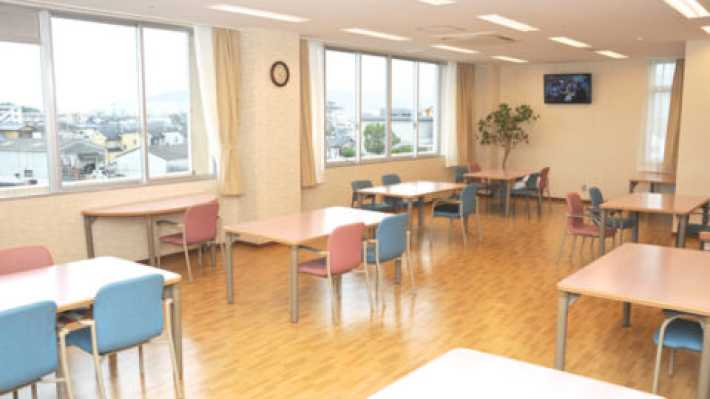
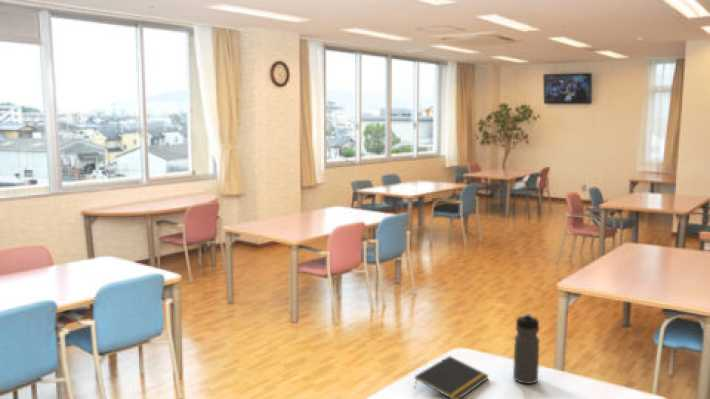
+ notepad [413,355,490,399]
+ water bottle [512,312,540,385]
